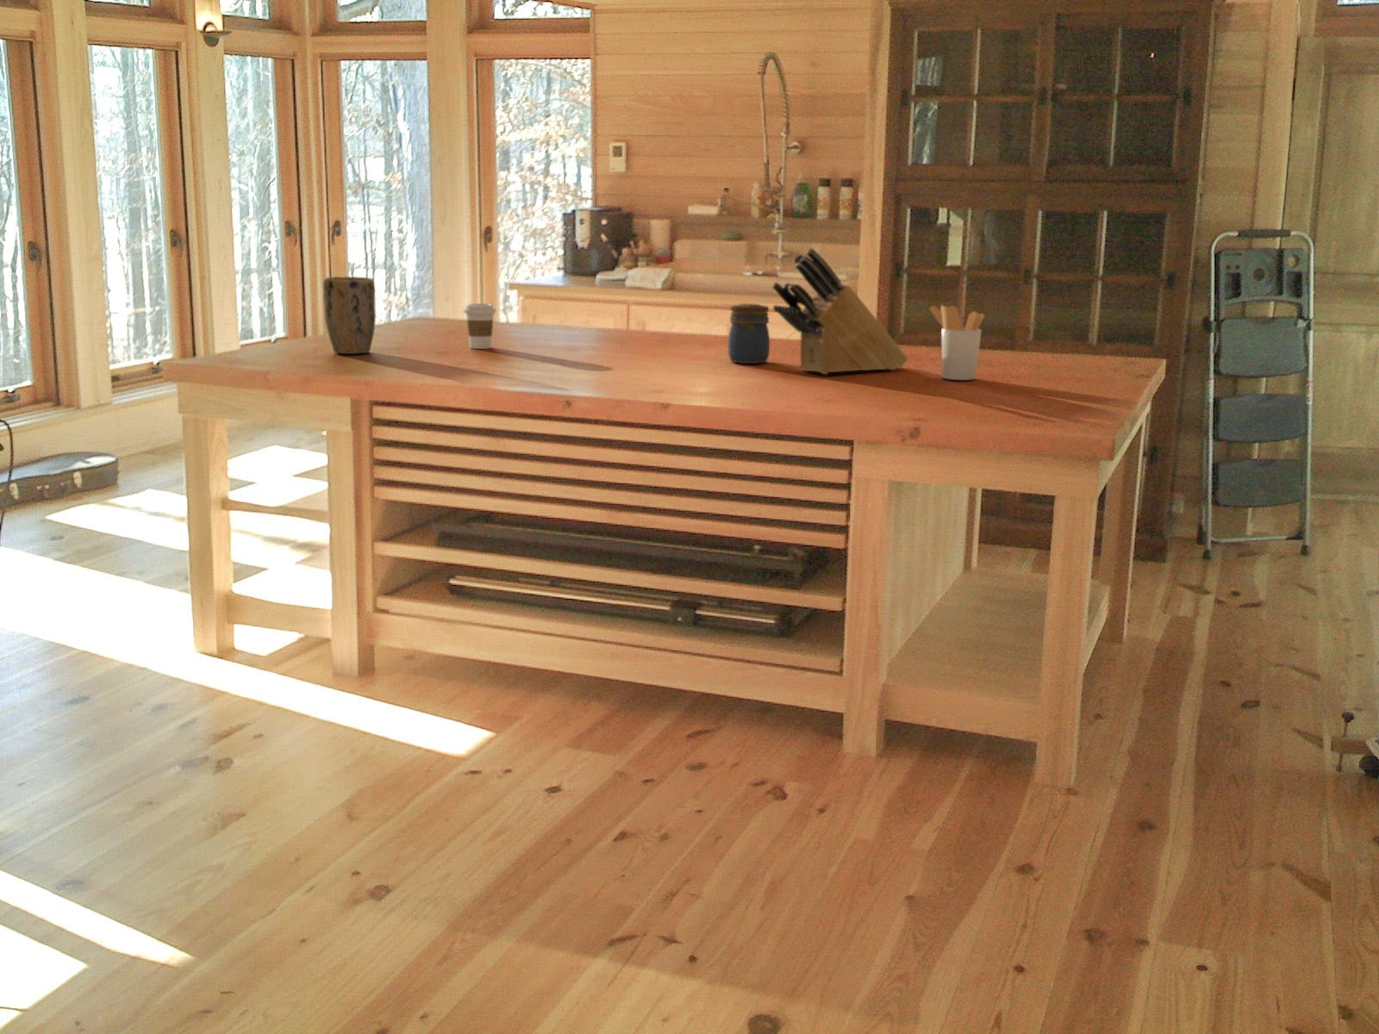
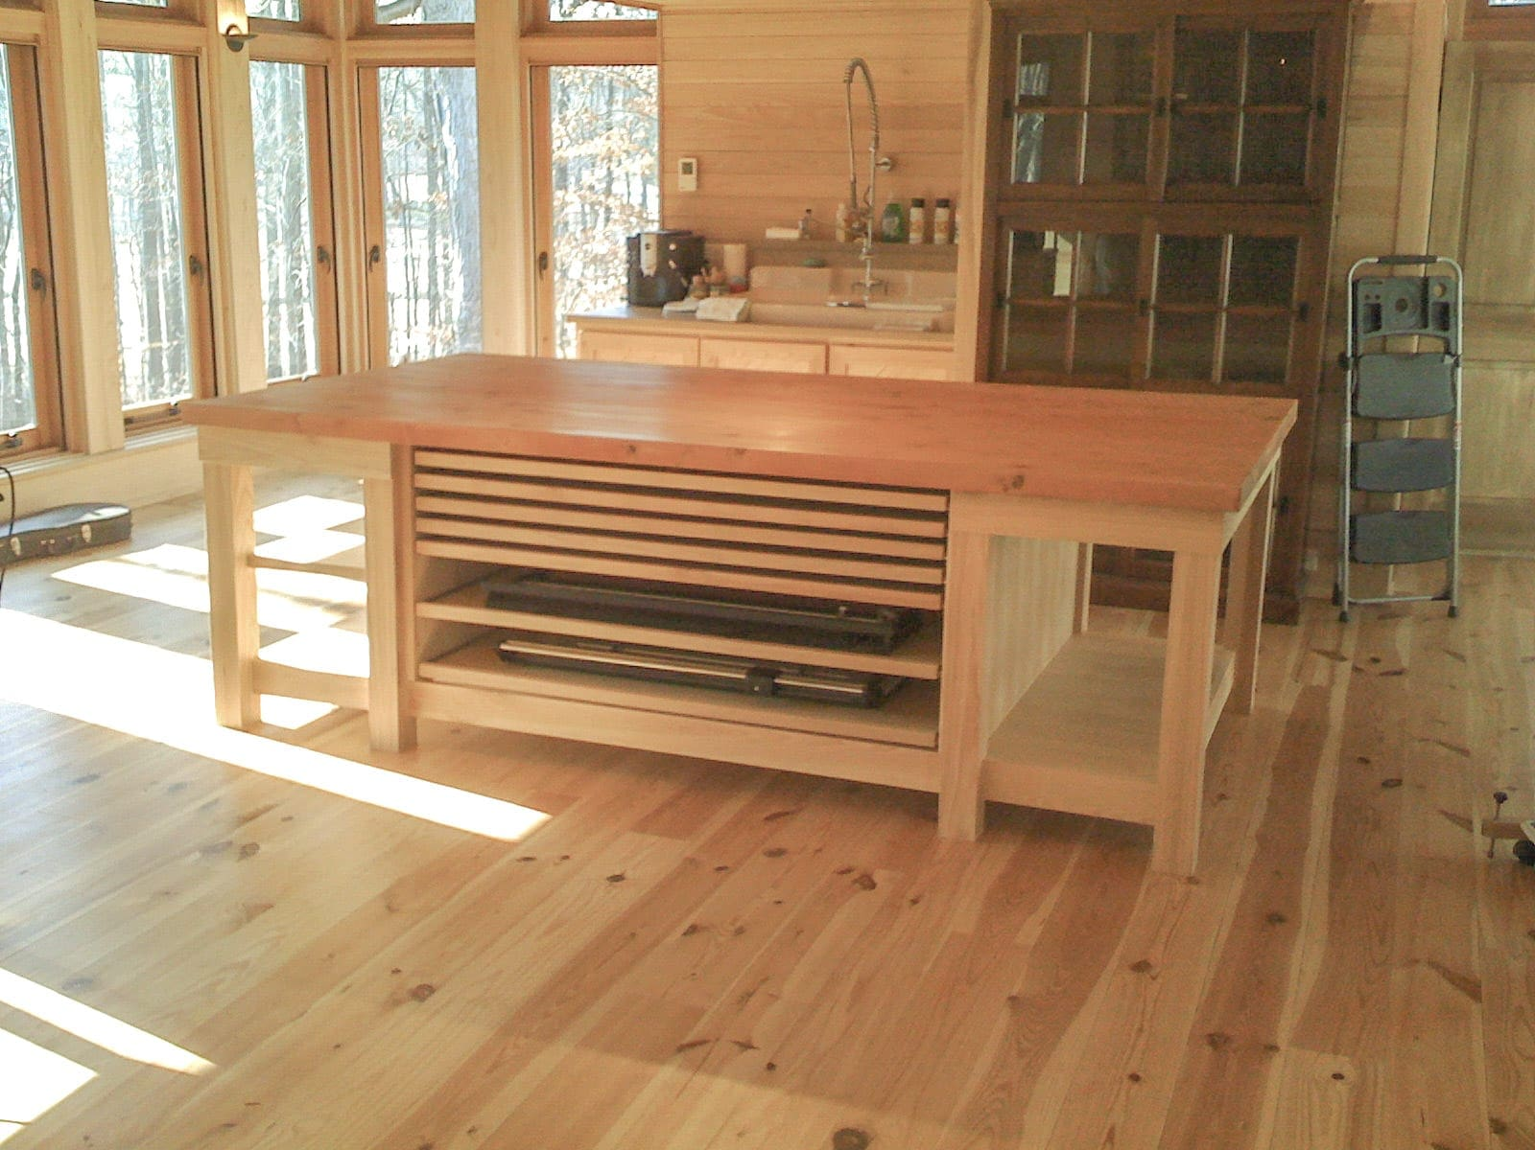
- utensil holder [929,304,985,381]
- knife block [771,248,909,375]
- plant pot [322,276,377,355]
- jar [728,302,771,365]
- coffee cup [463,302,496,350]
